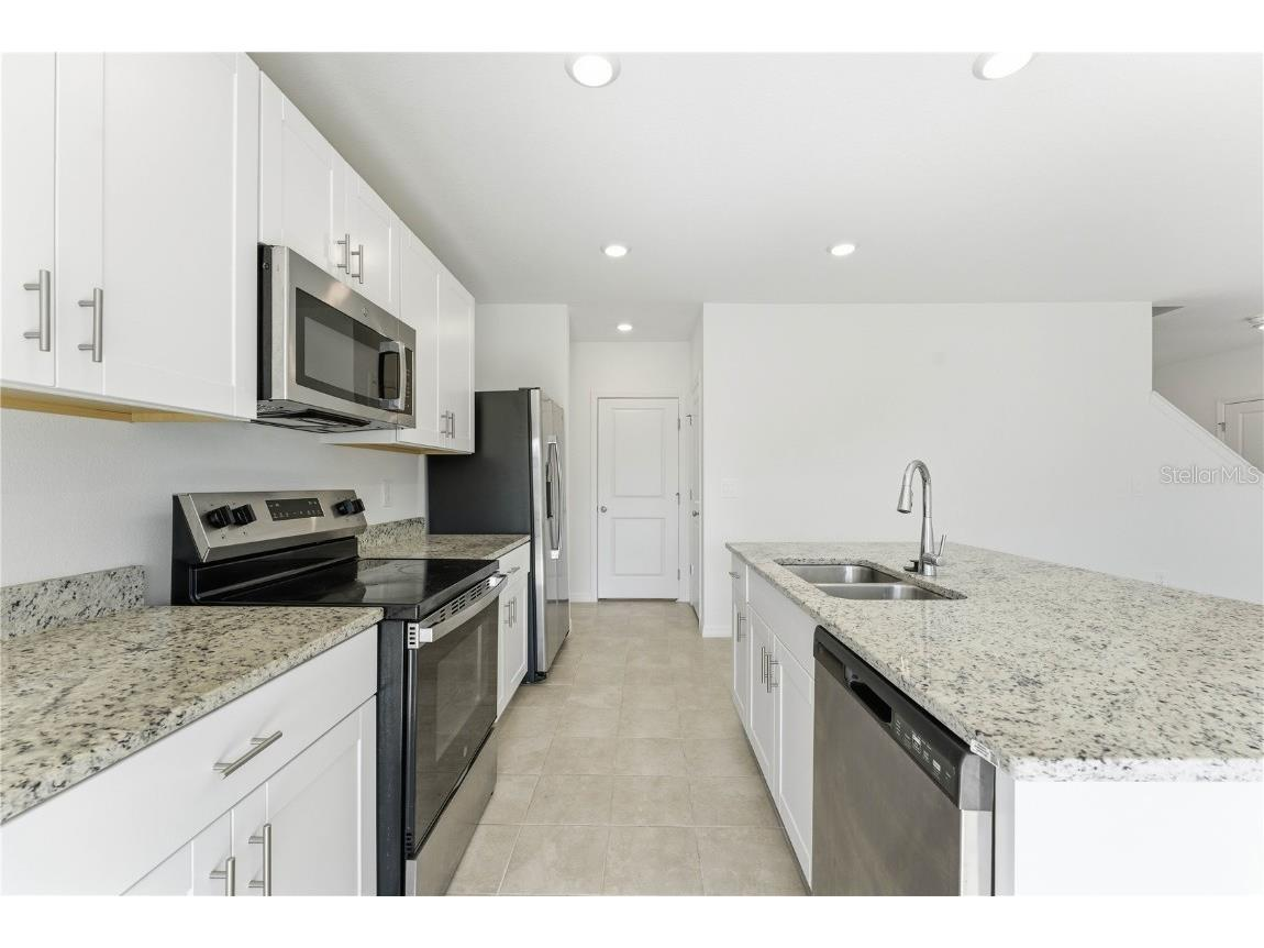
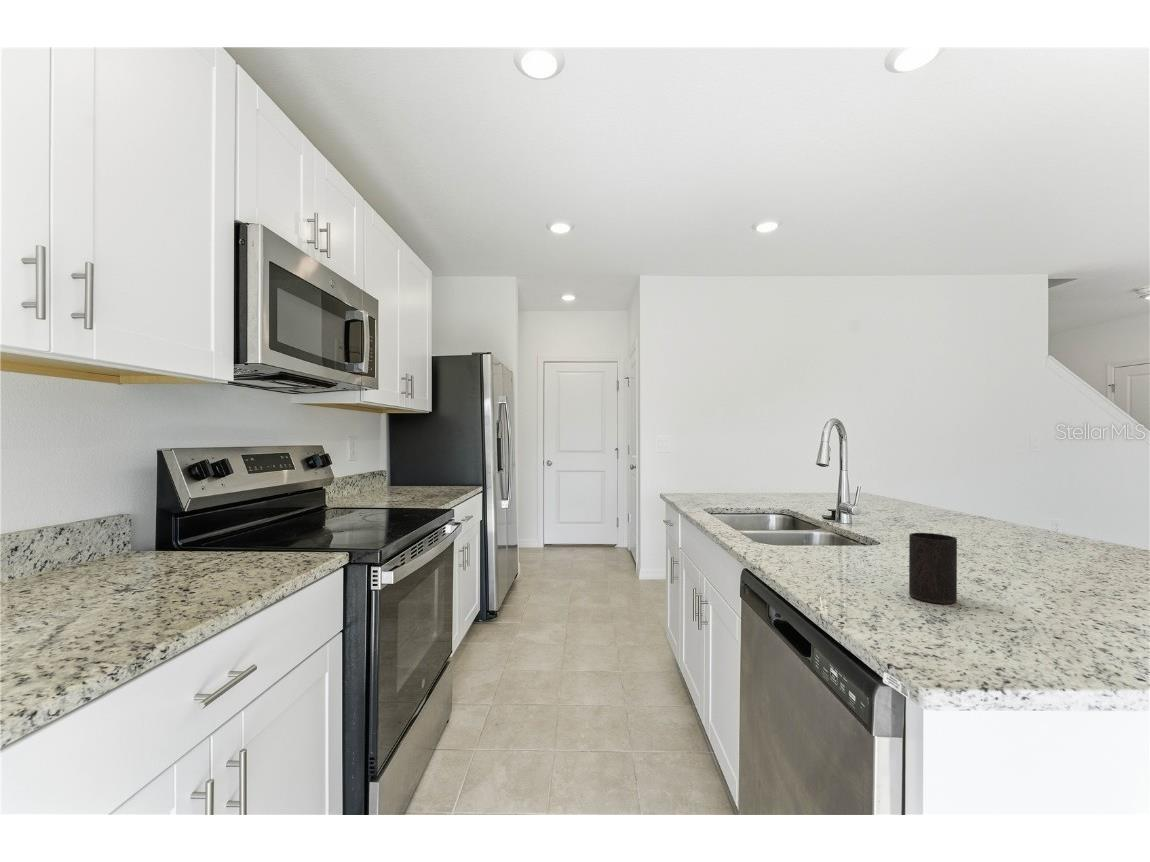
+ cup [908,532,958,605]
